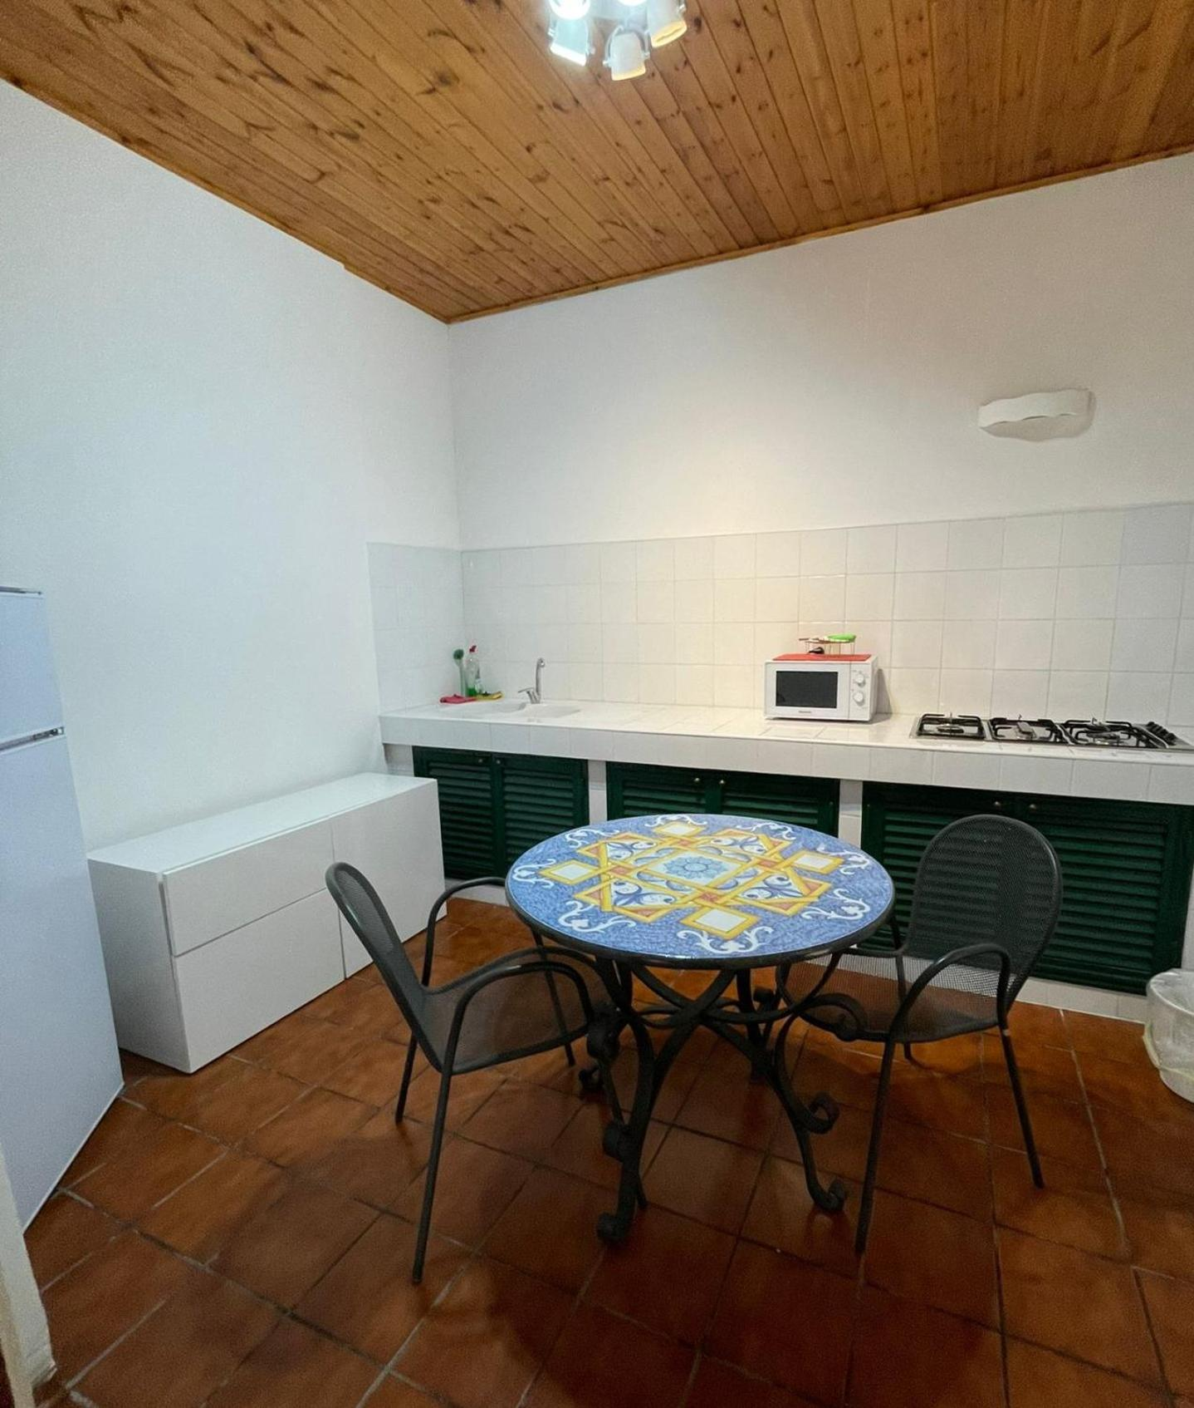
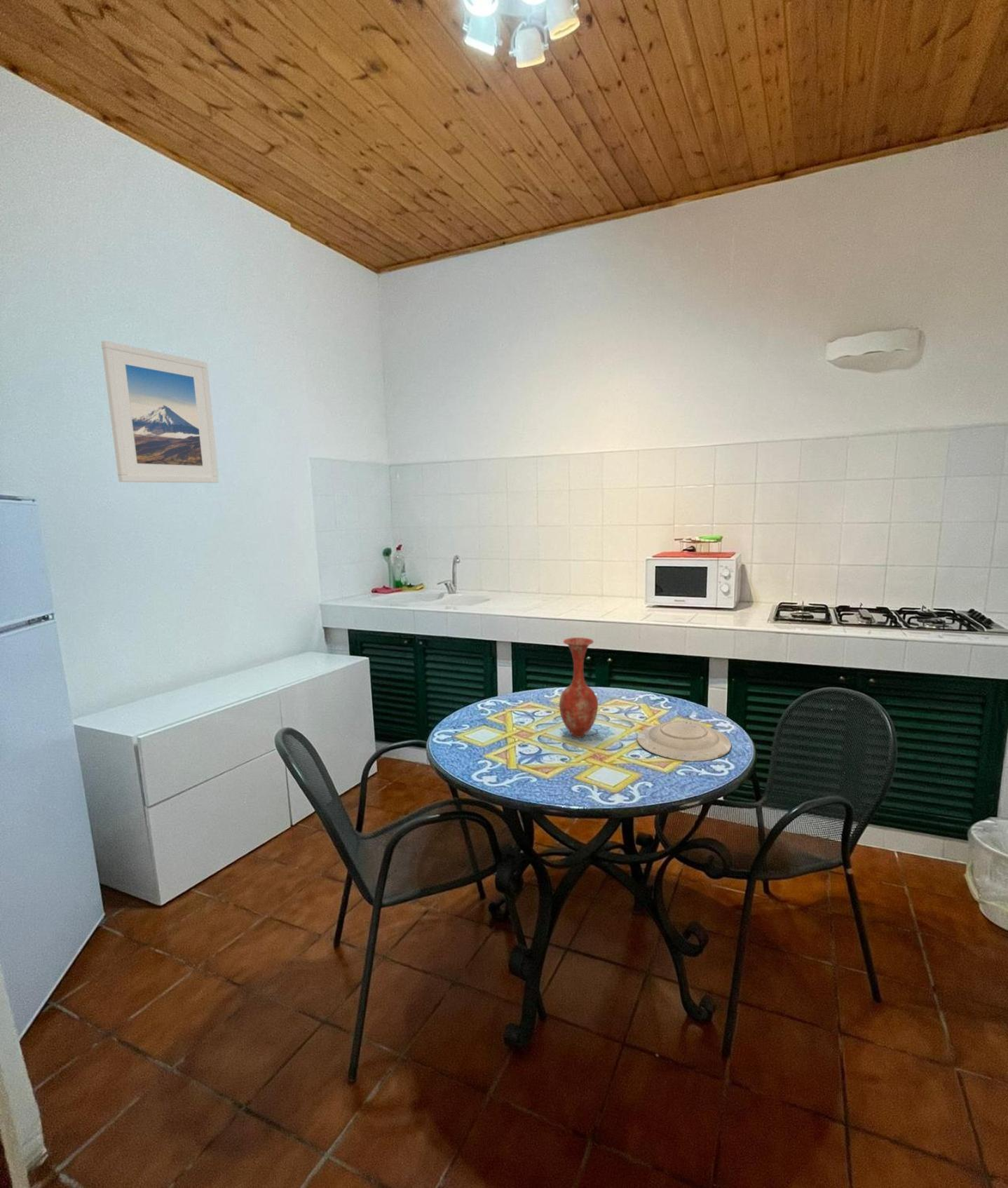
+ plate [636,720,732,762]
+ vase [559,637,599,738]
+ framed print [100,340,219,483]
